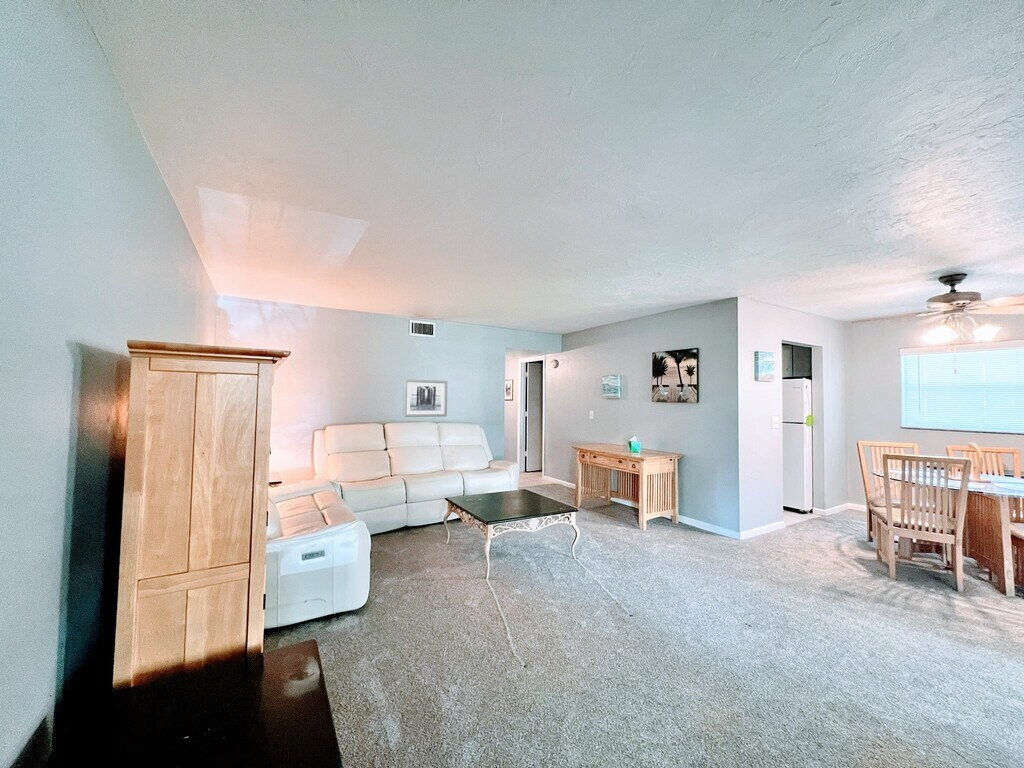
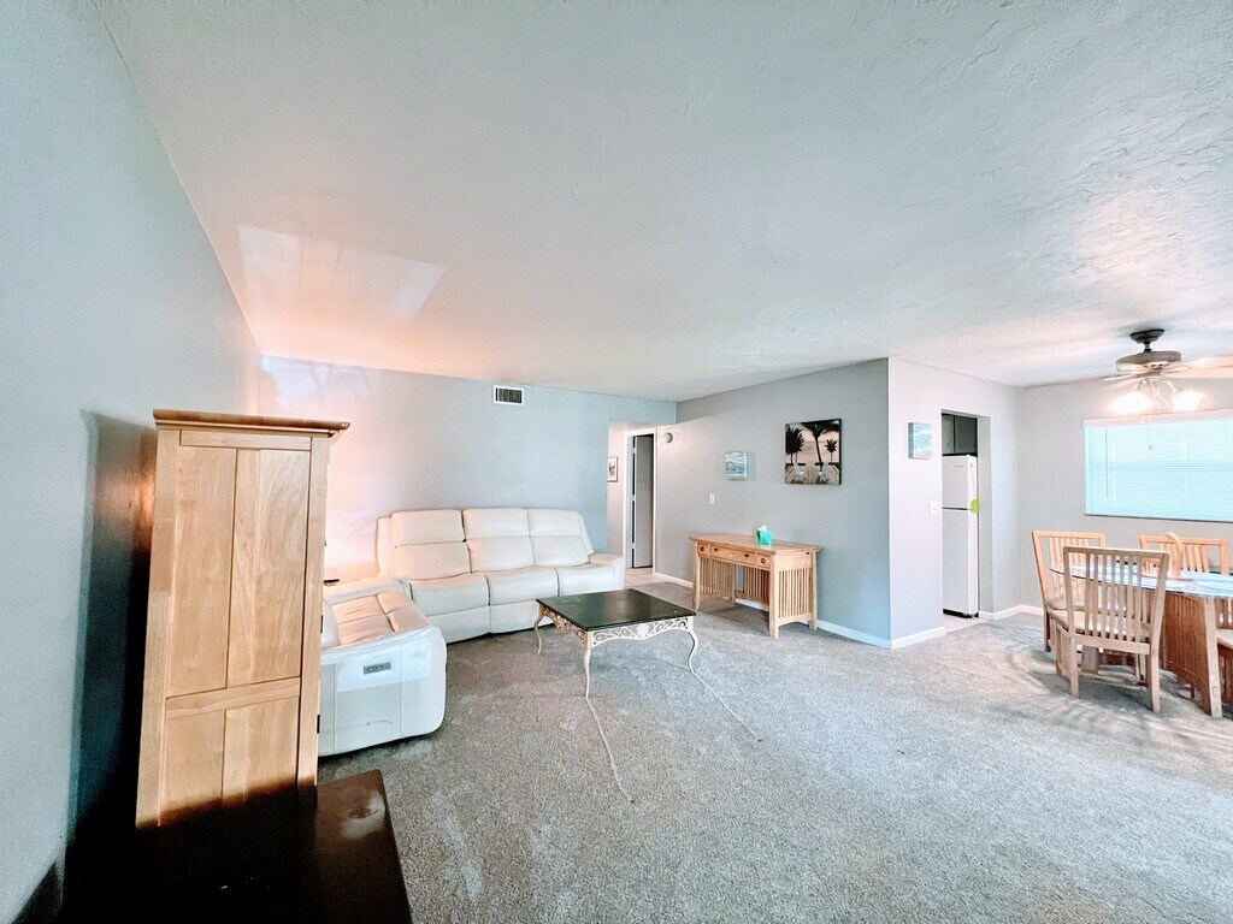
- wall art [402,378,448,418]
